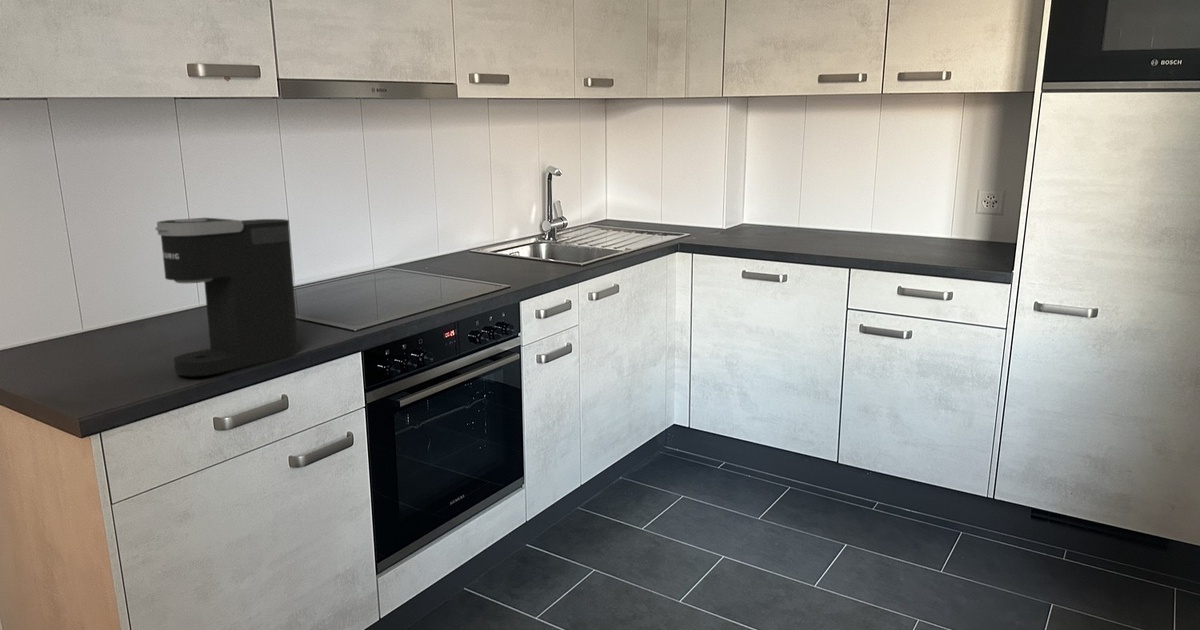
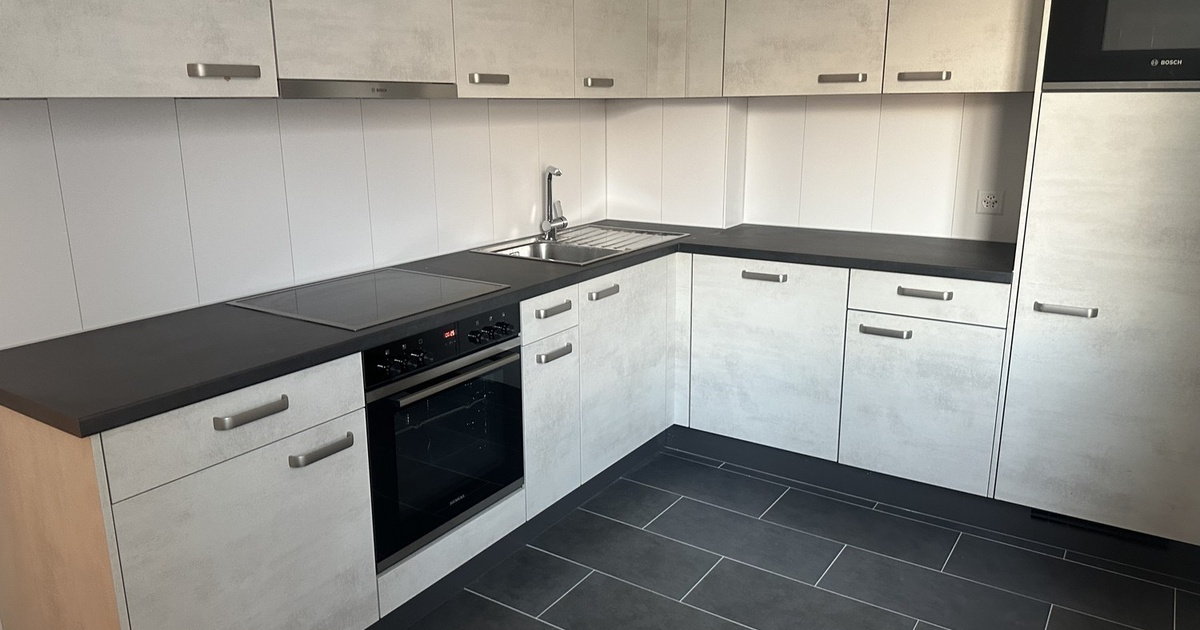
- coffee maker [154,217,299,378]
